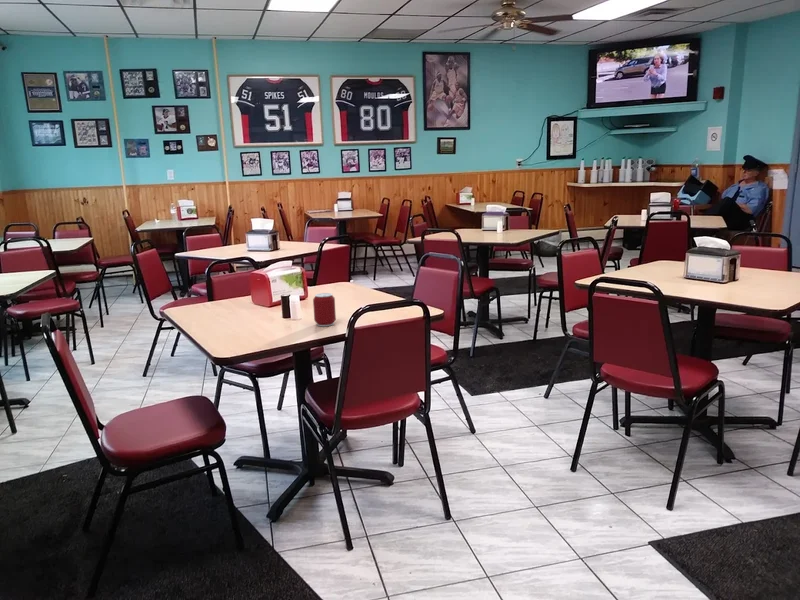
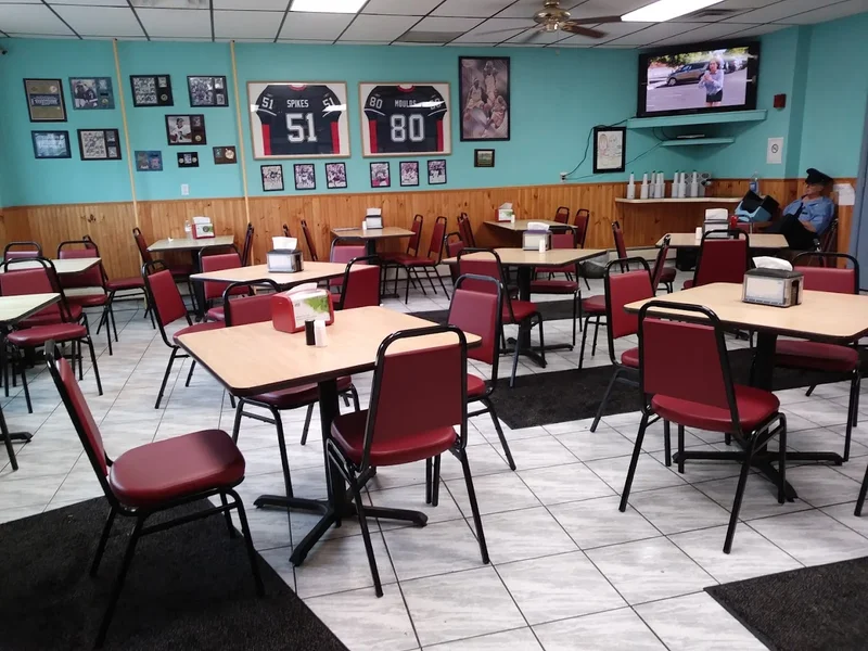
- can [312,292,337,327]
